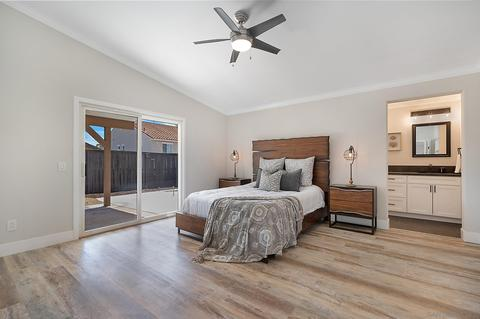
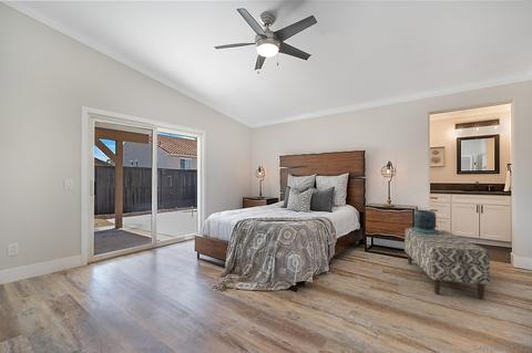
+ bench [403,227,491,300]
+ decorative urn [409,209,441,235]
